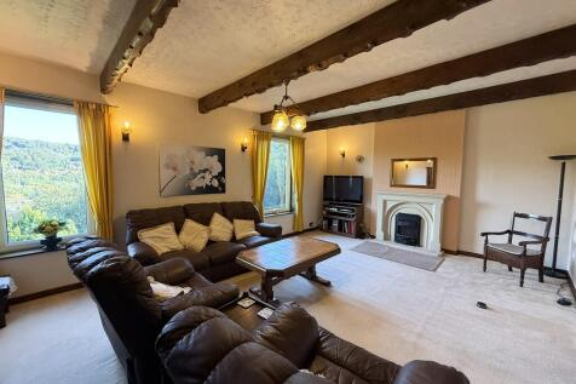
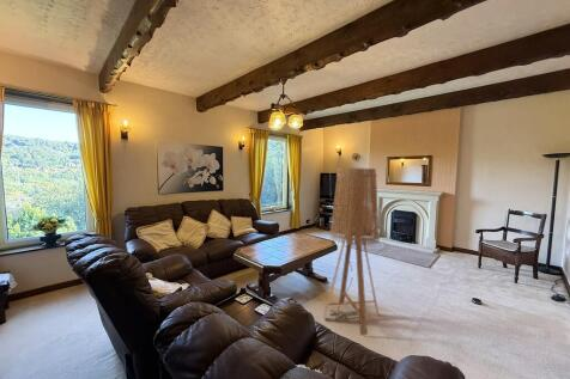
+ floor lamp [322,167,381,336]
